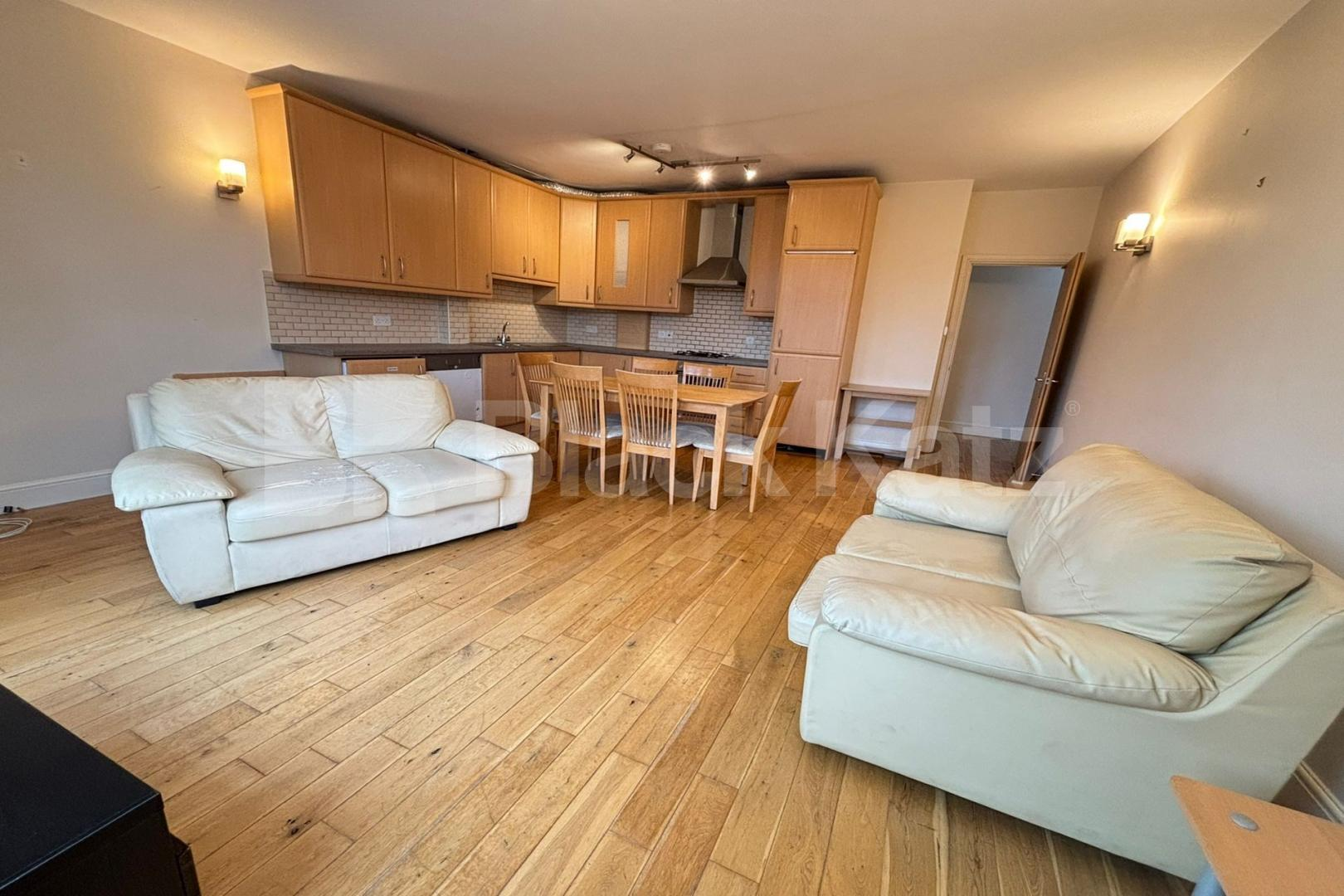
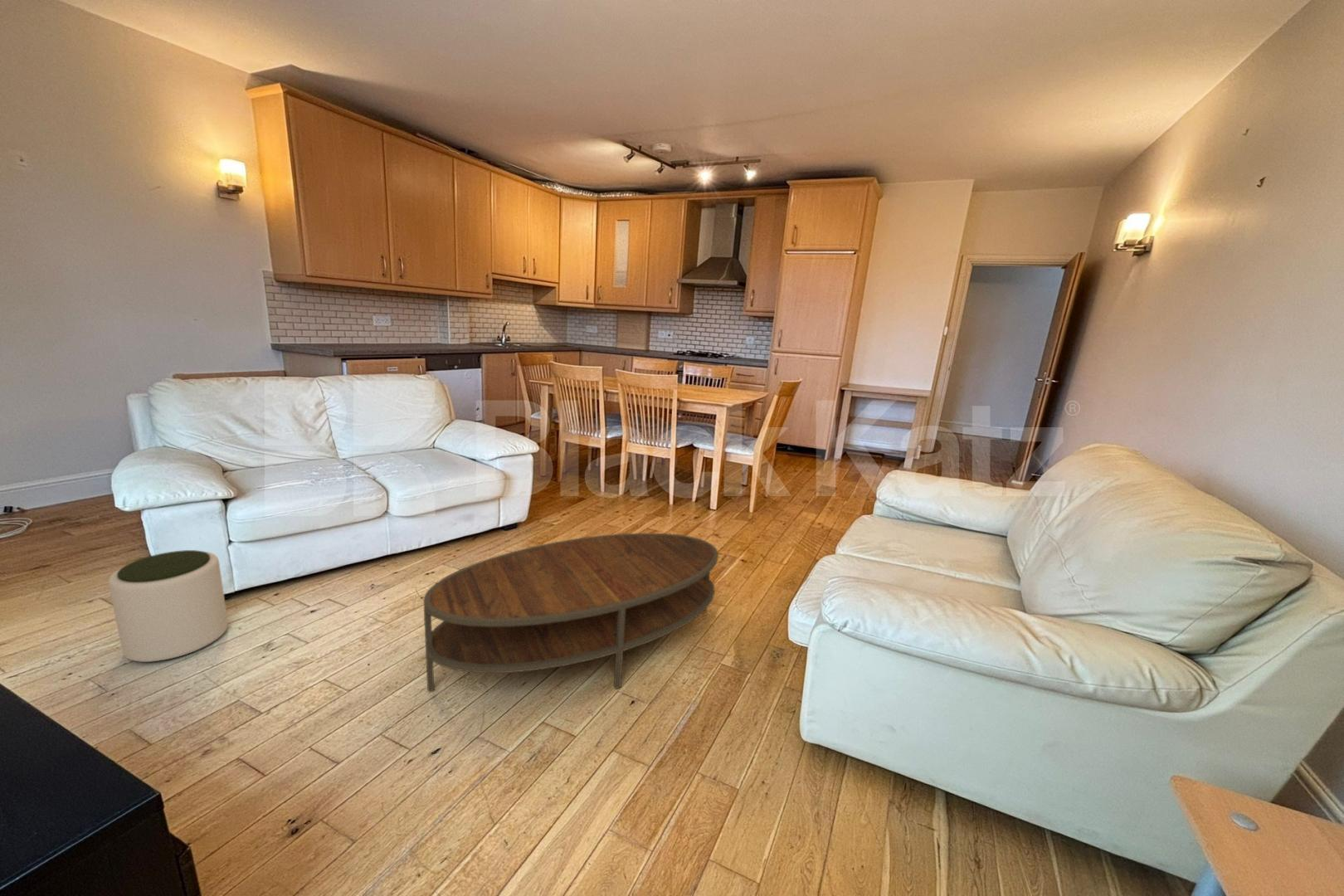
+ coffee table [423,533,719,693]
+ plant pot [108,549,229,663]
